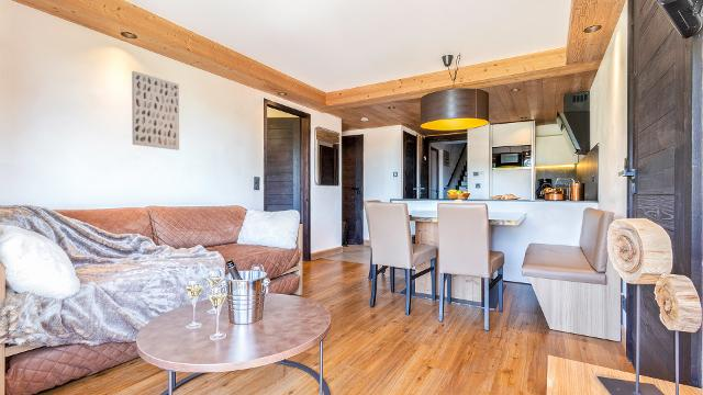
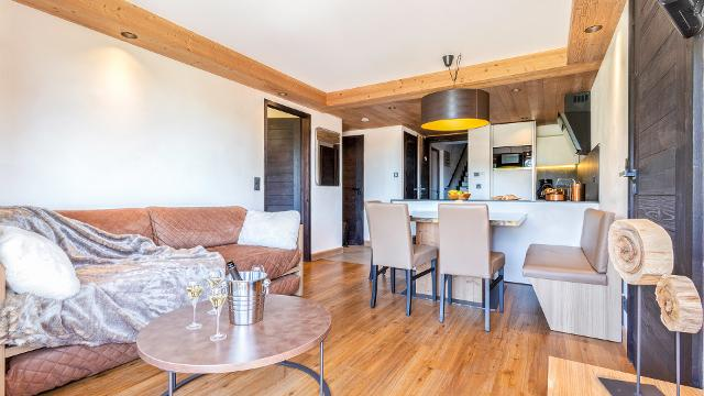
- wall art [131,70,180,151]
